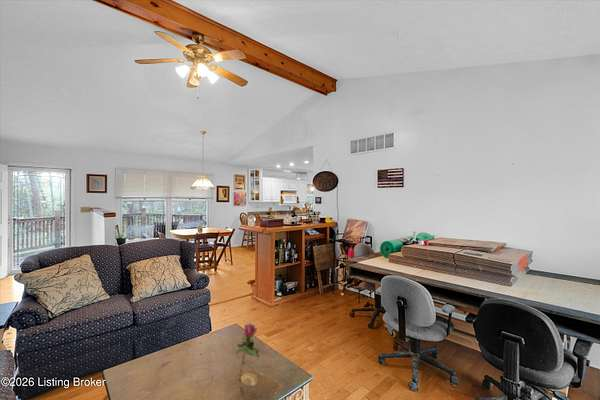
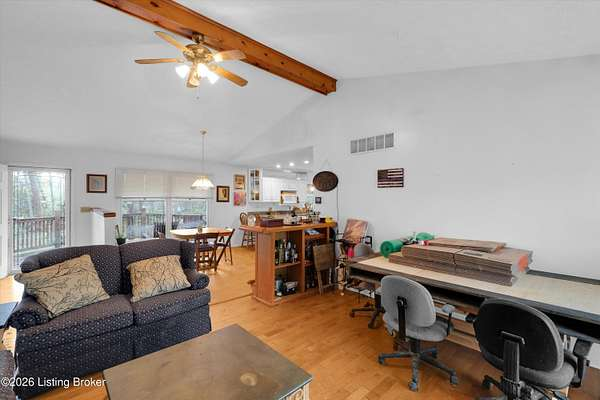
- flower [235,322,260,389]
